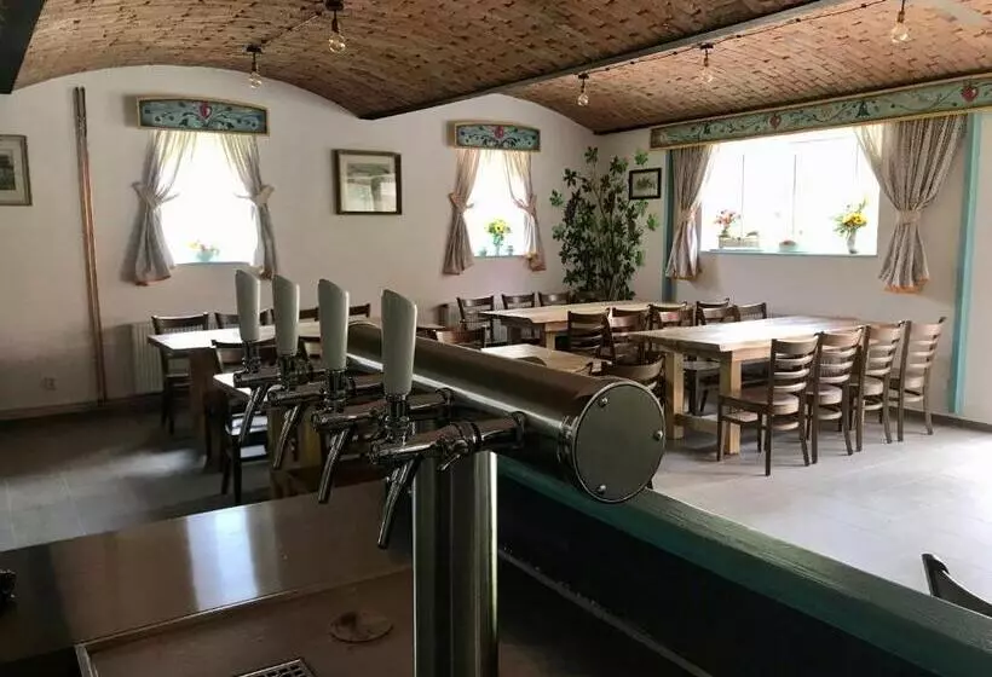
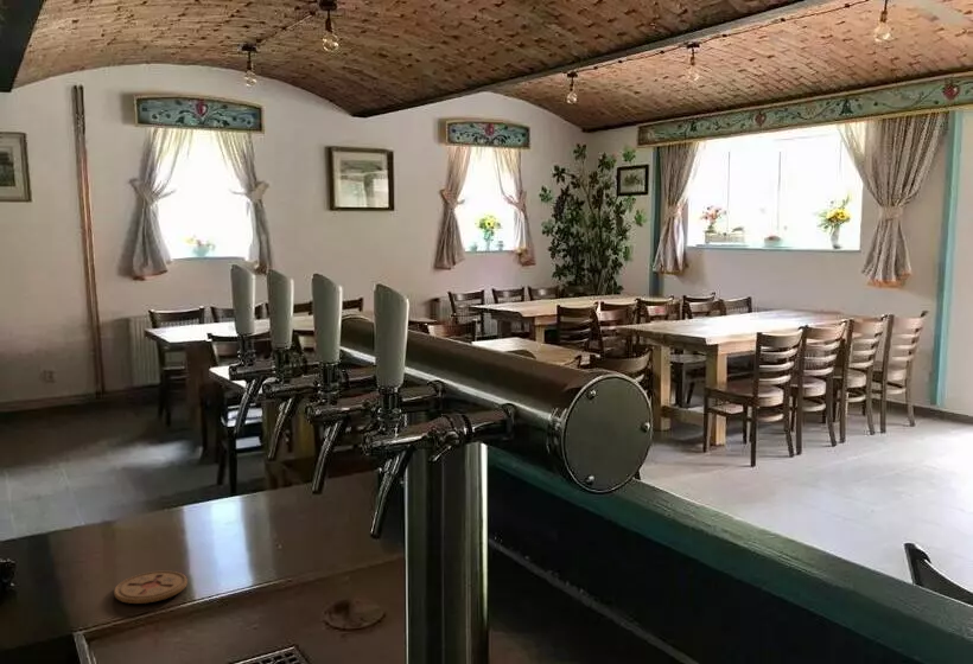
+ coaster [113,570,189,605]
